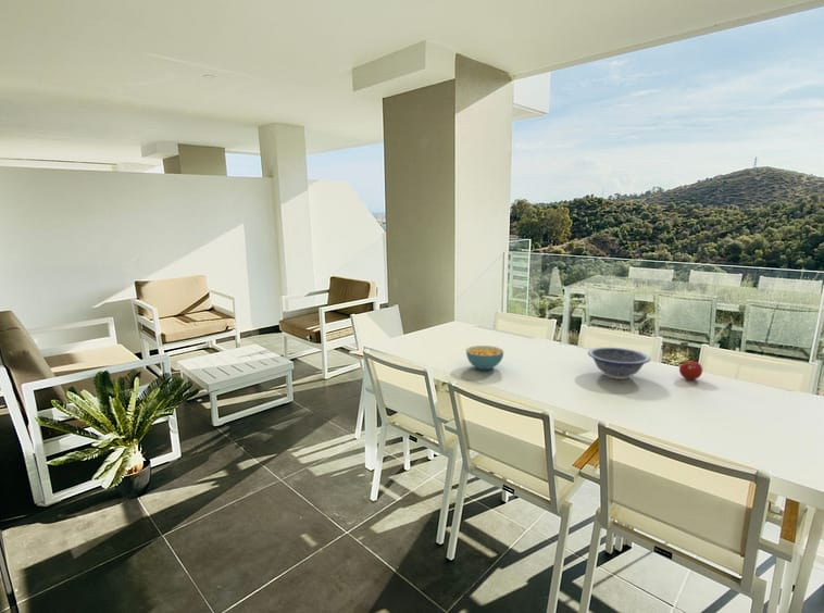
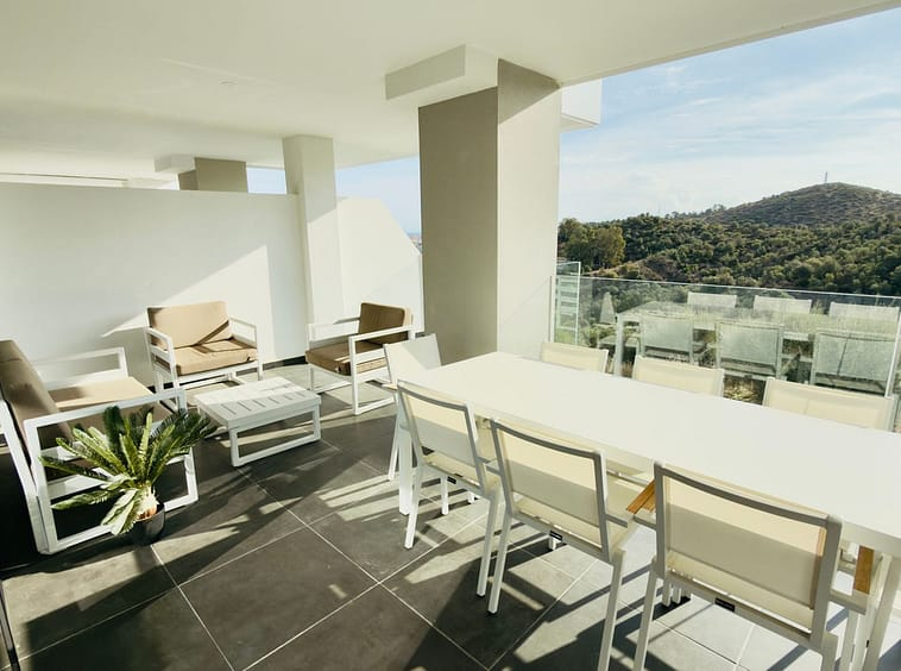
- decorative bowl [587,347,651,380]
- cereal bowl [465,345,504,371]
- fruit [678,359,703,380]
